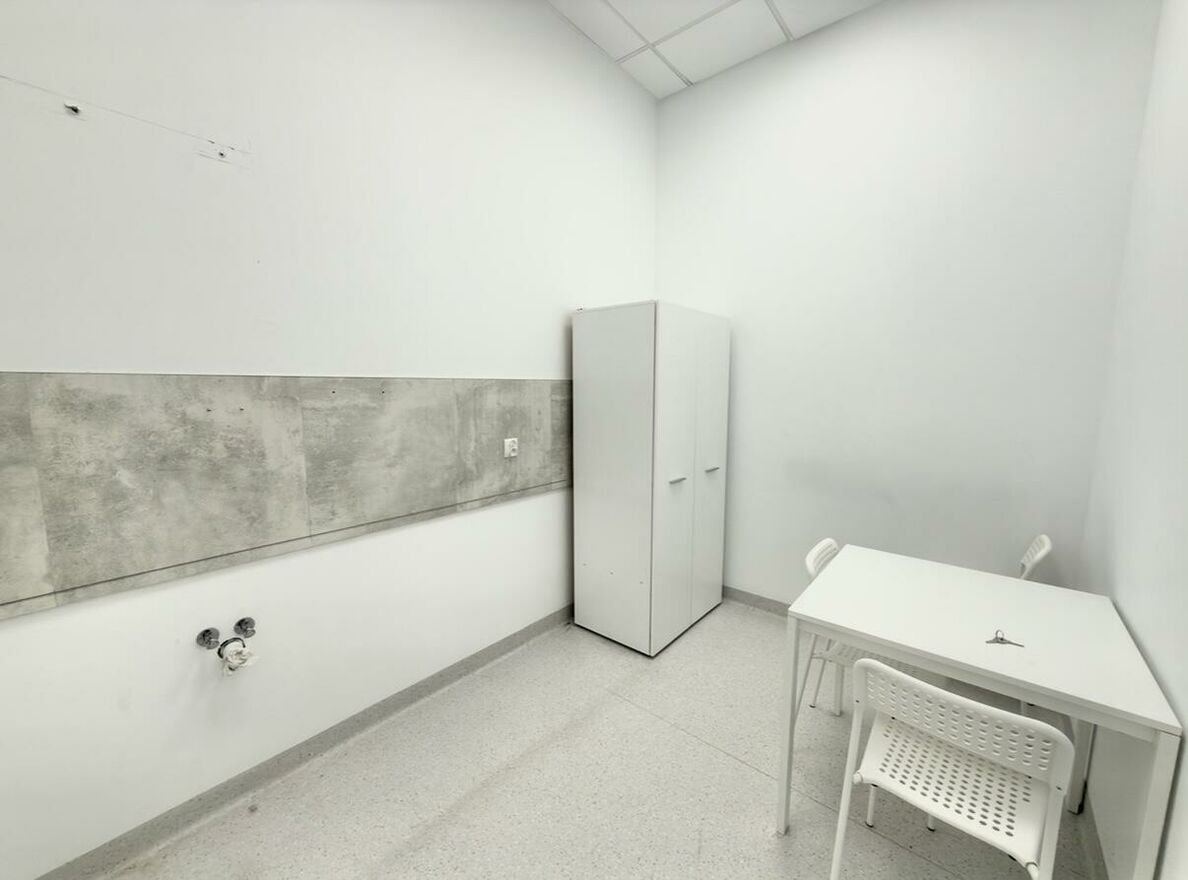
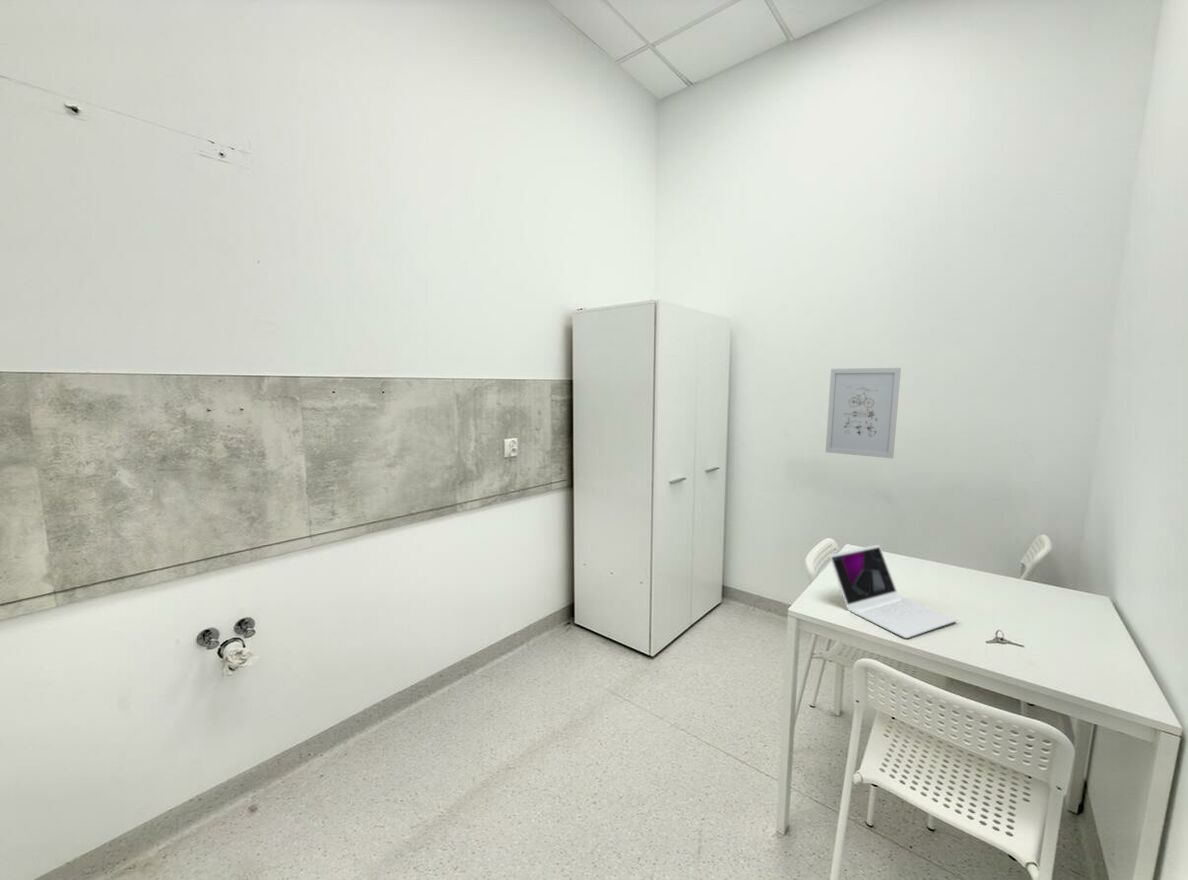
+ laptop [828,544,958,639]
+ wall art [825,367,902,459]
